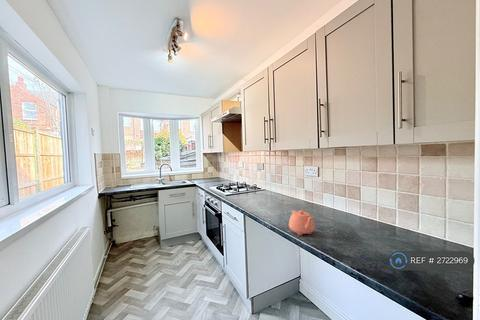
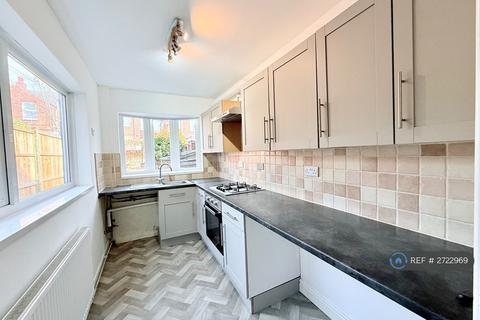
- teapot [288,209,316,236]
